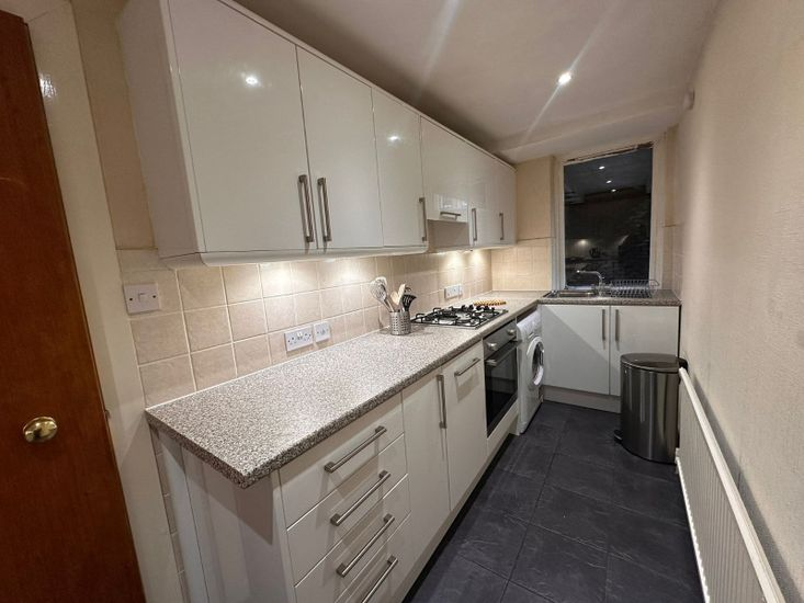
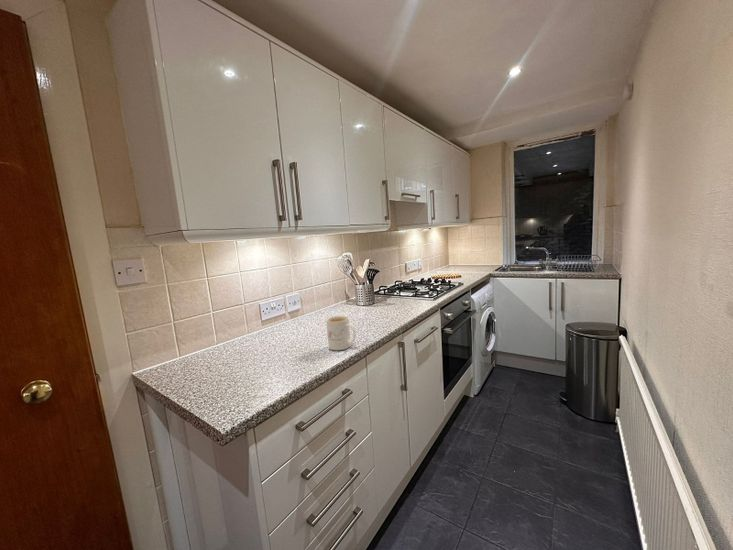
+ mug [325,315,357,351]
